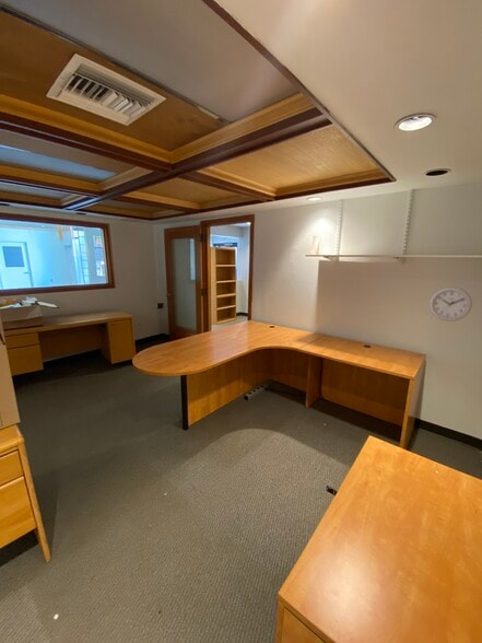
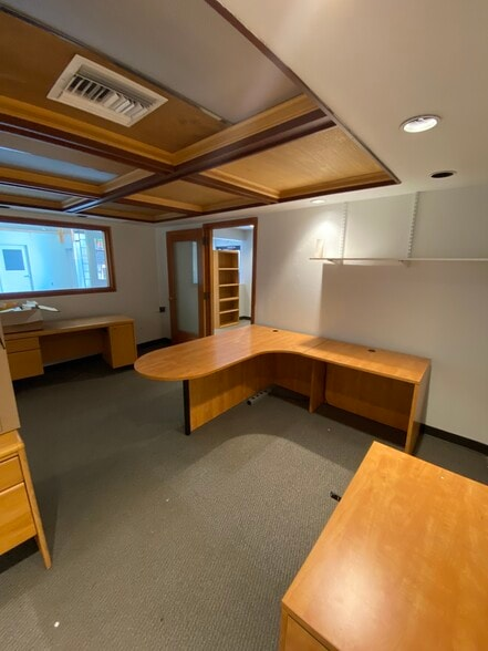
- wall clock [428,287,473,323]
